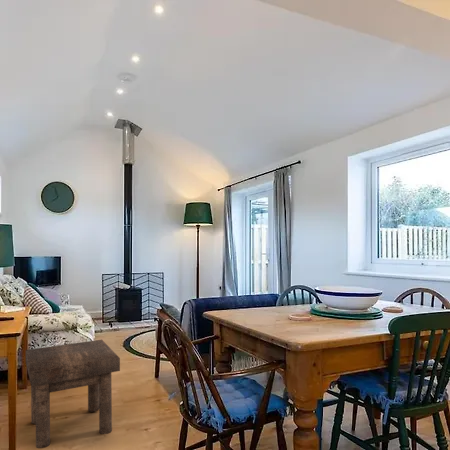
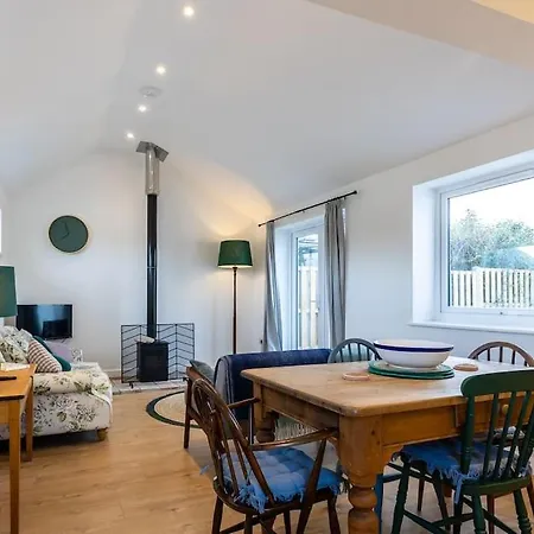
- stool [25,339,121,449]
